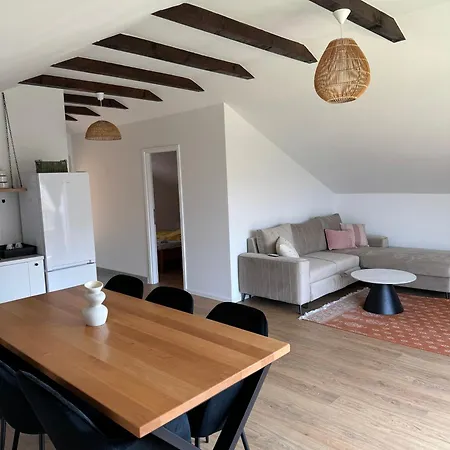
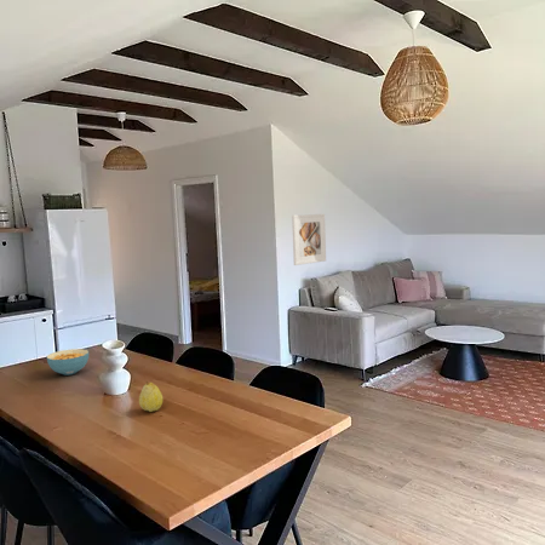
+ fruit [138,380,164,413]
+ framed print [291,213,327,266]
+ cereal bowl [46,348,90,377]
